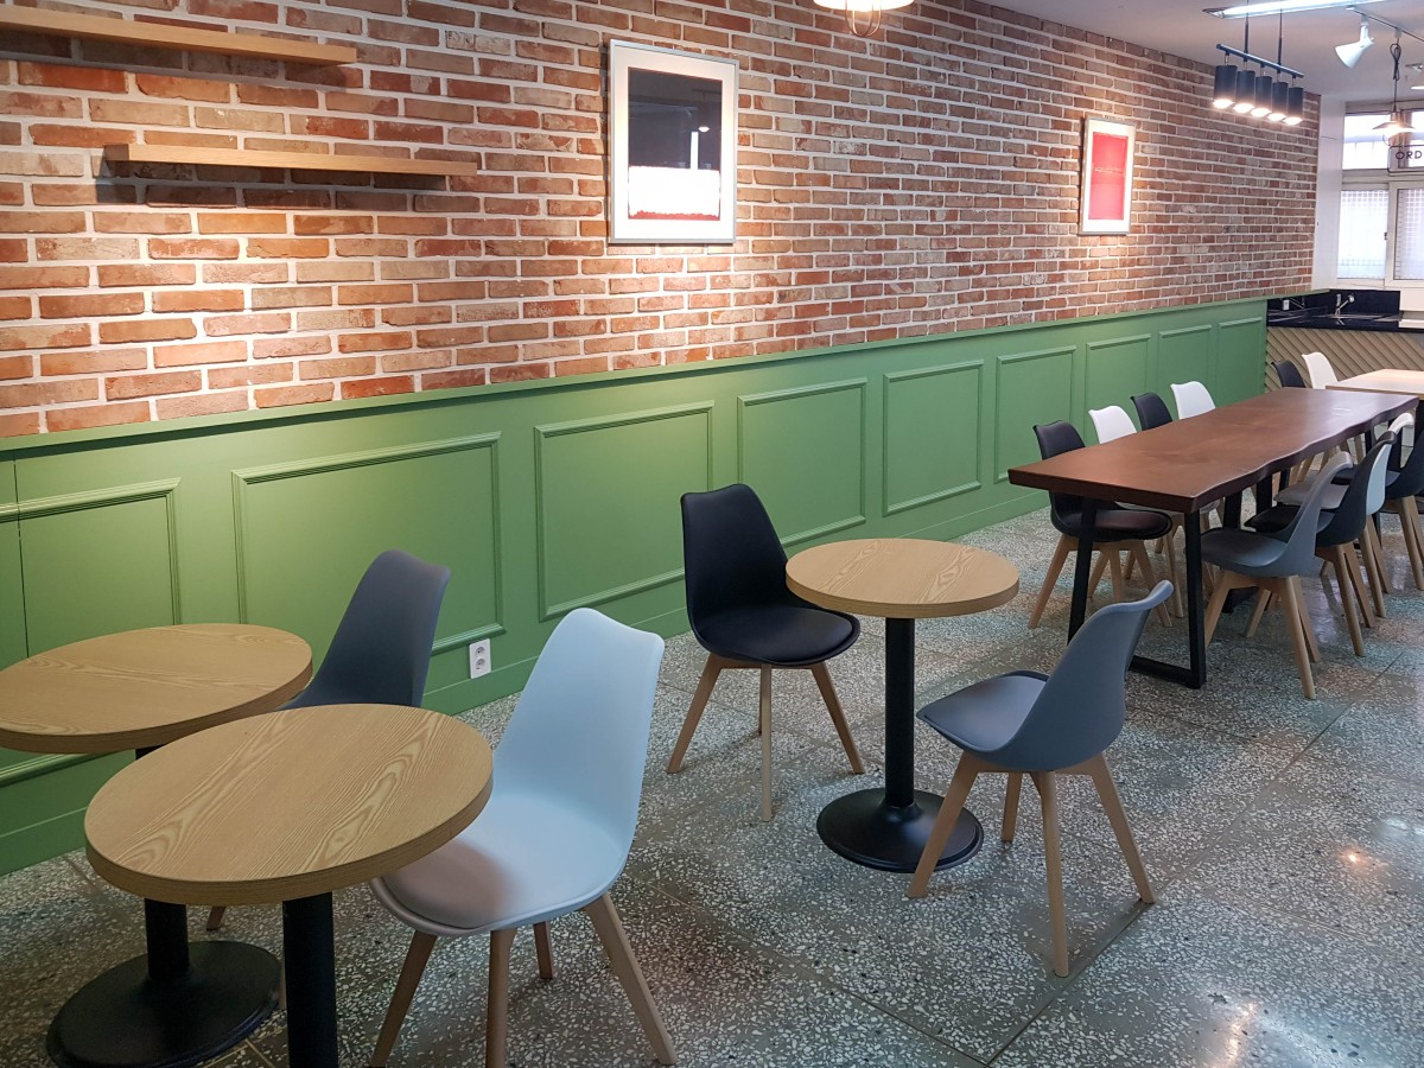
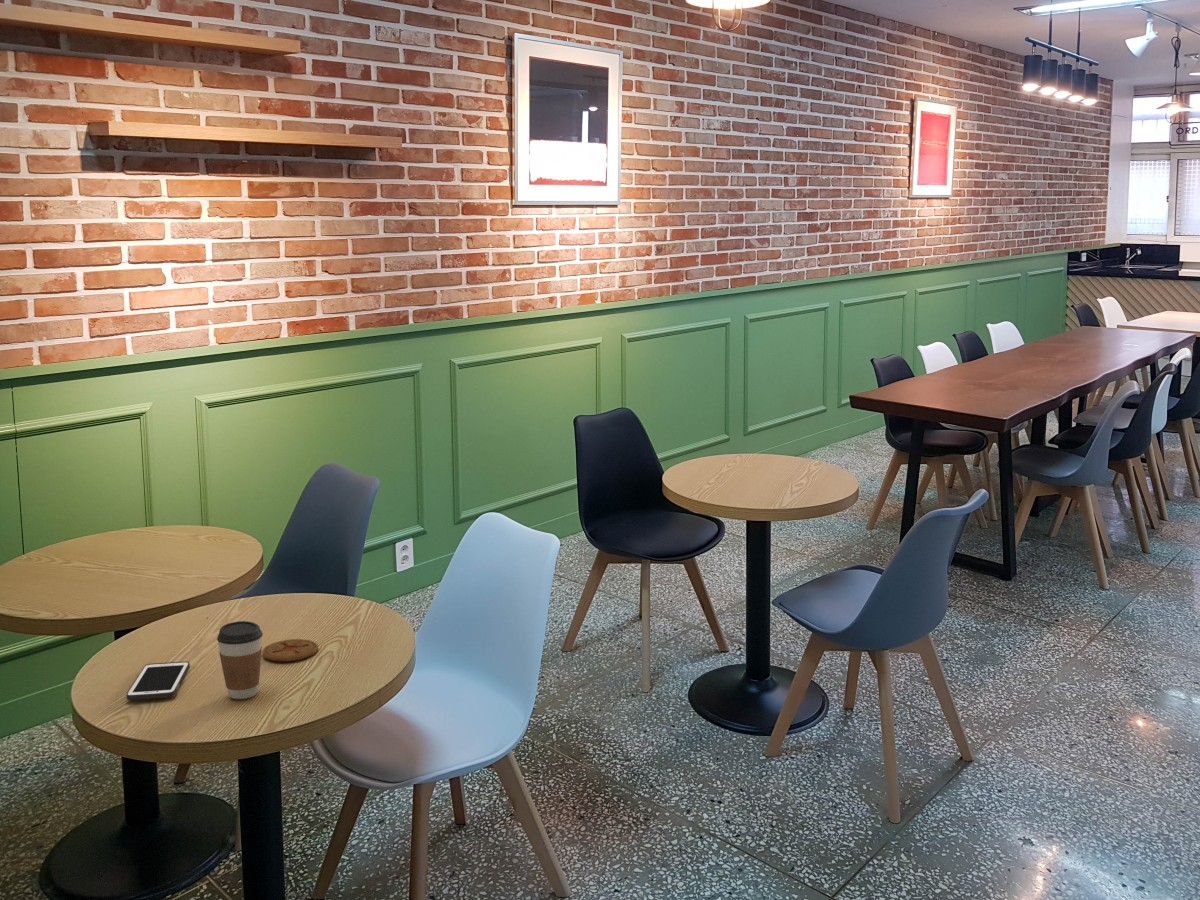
+ coffee cup [216,620,264,700]
+ coaster [261,638,319,662]
+ cell phone [125,661,191,701]
